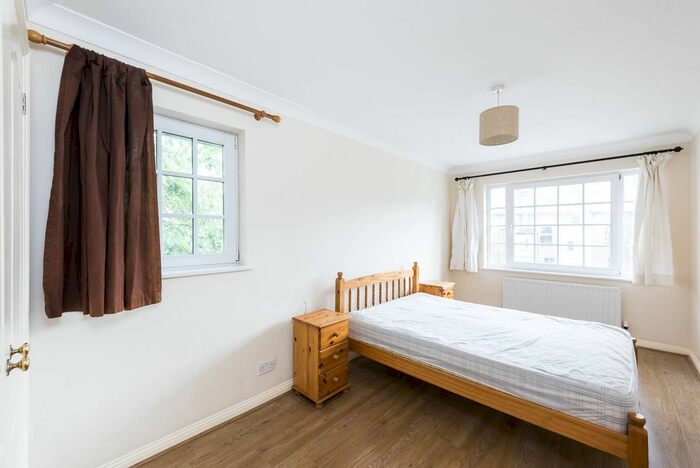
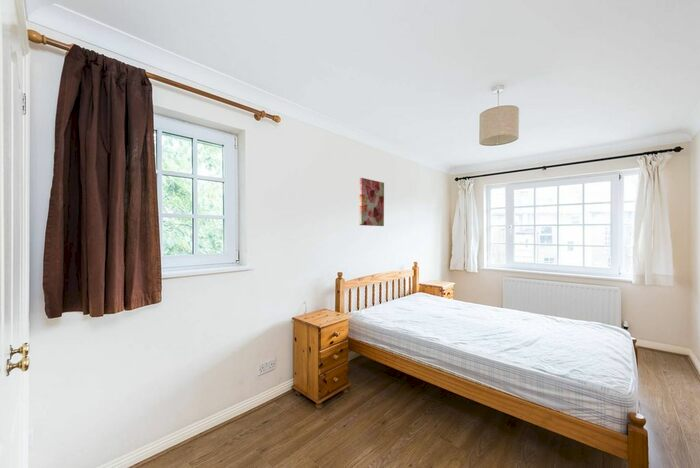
+ wall art [358,177,385,227]
